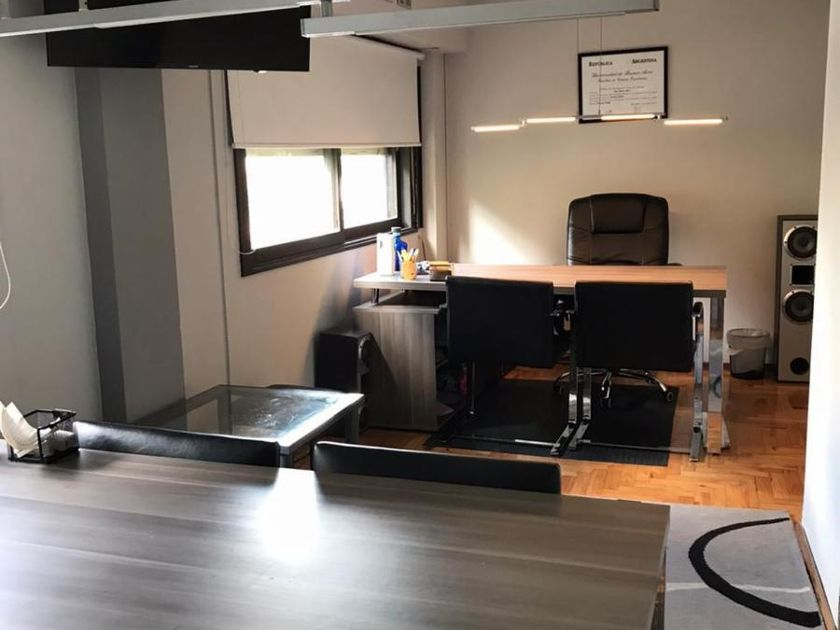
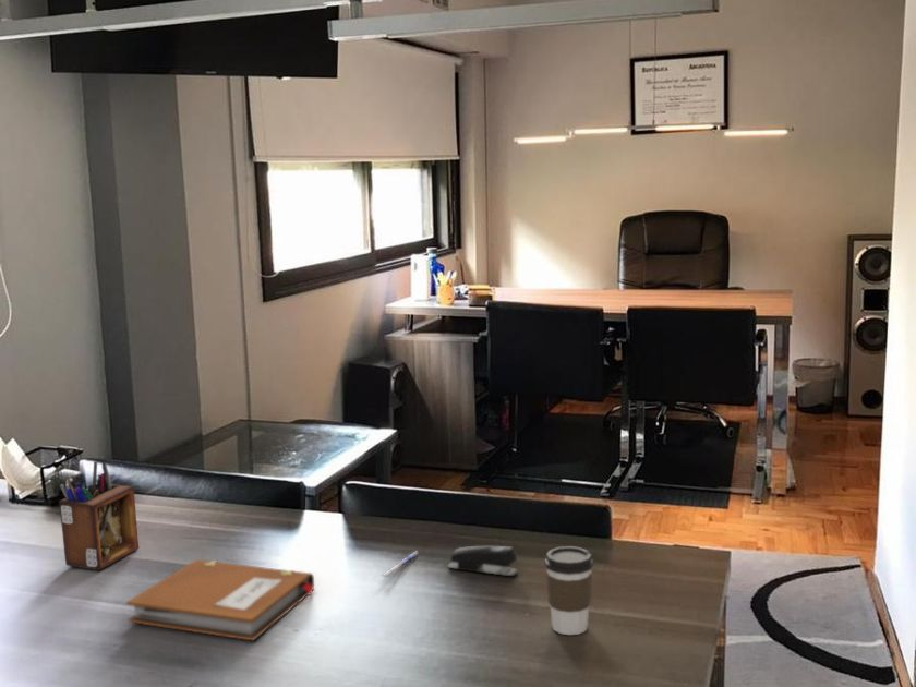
+ coffee cup [543,545,594,636]
+ notebook [125,558,316,641]
+ desk organizer [58,460,140,571]
+ pen [382,551,420,579]
+ stapler [447,545,519,577]
